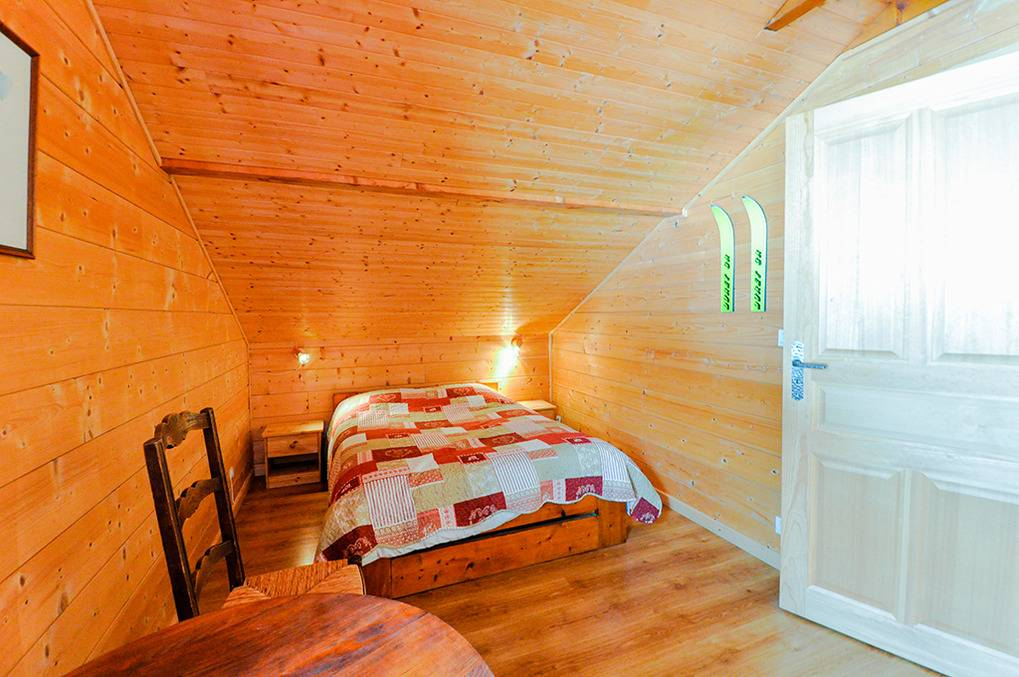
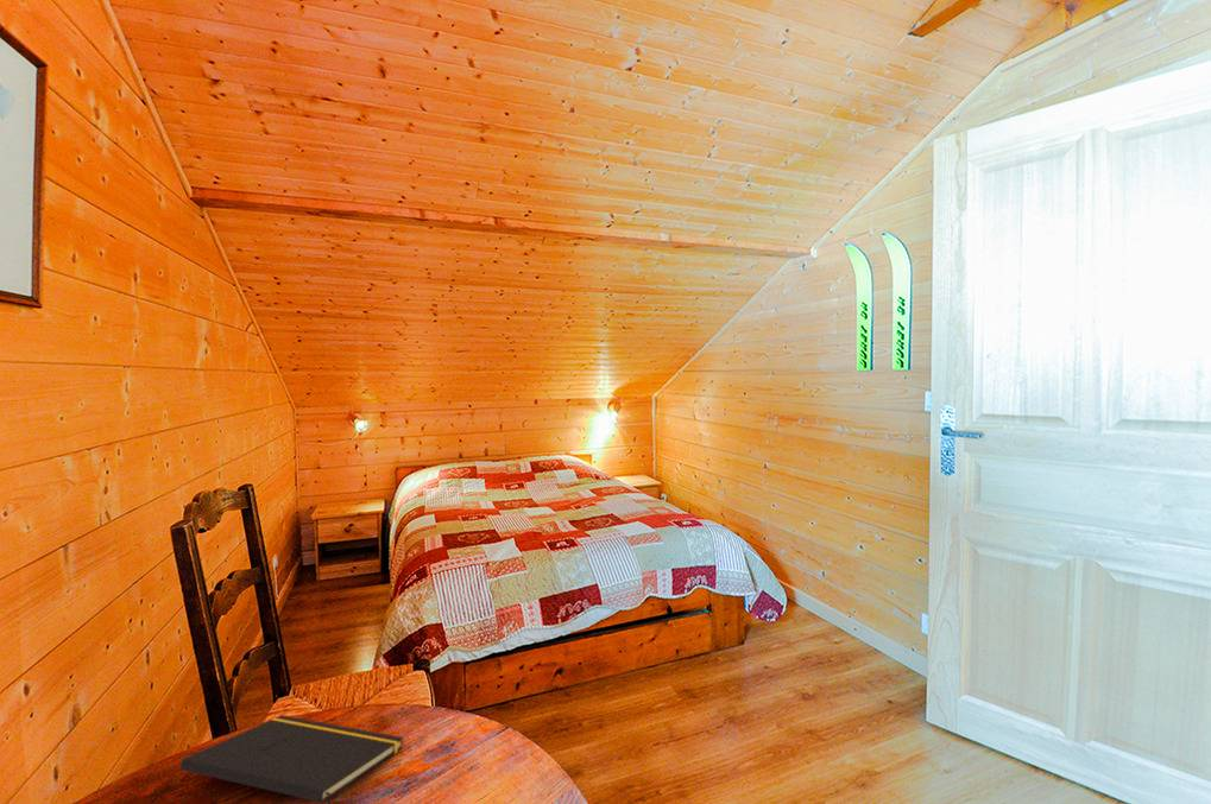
+ notepad [179,714,404,804]
